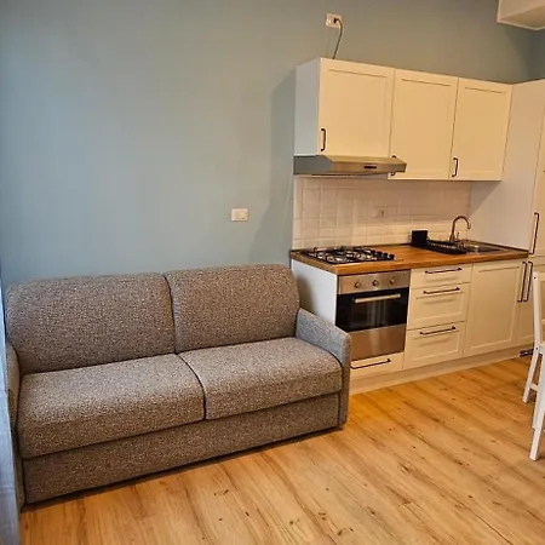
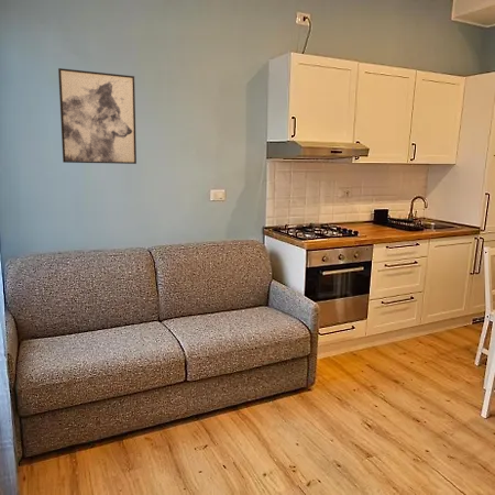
+ wall art [57,67,138,165]
